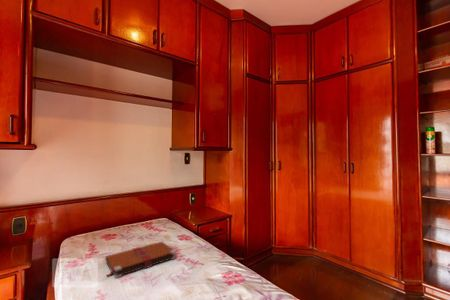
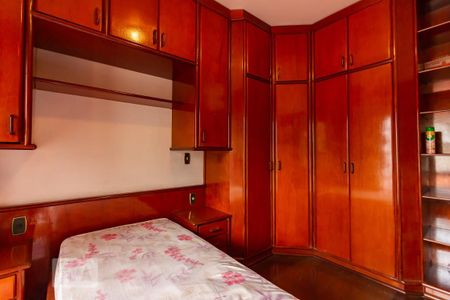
- book [105,241,177,279]
